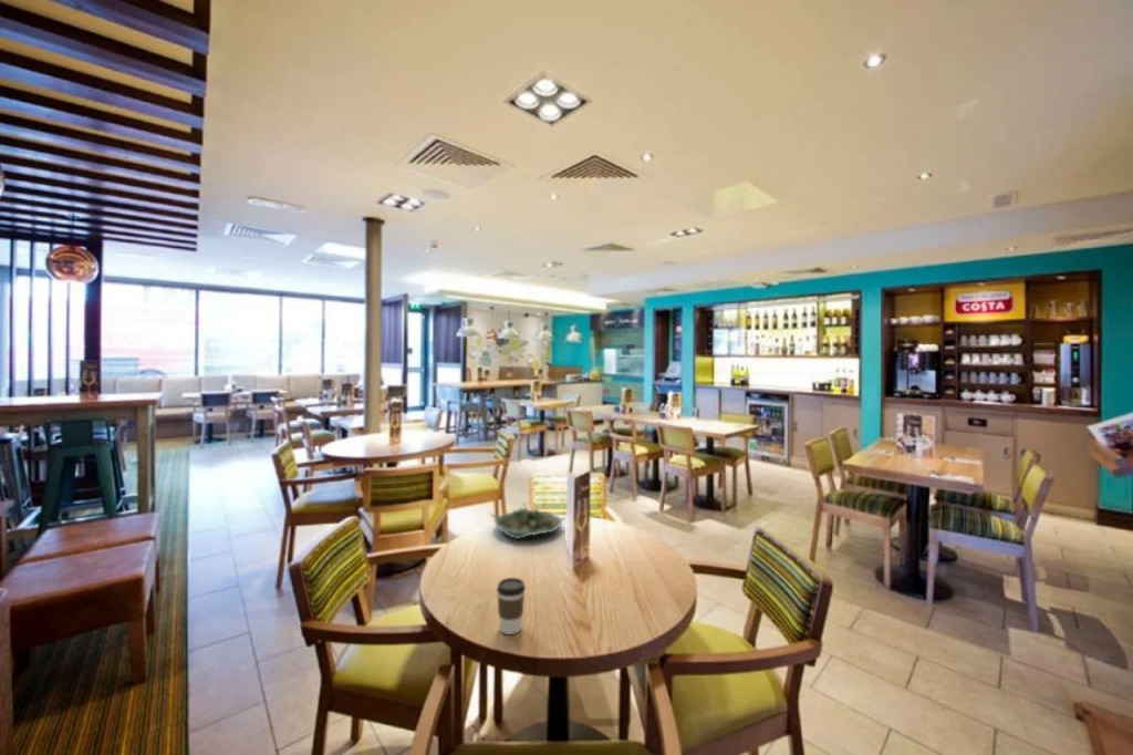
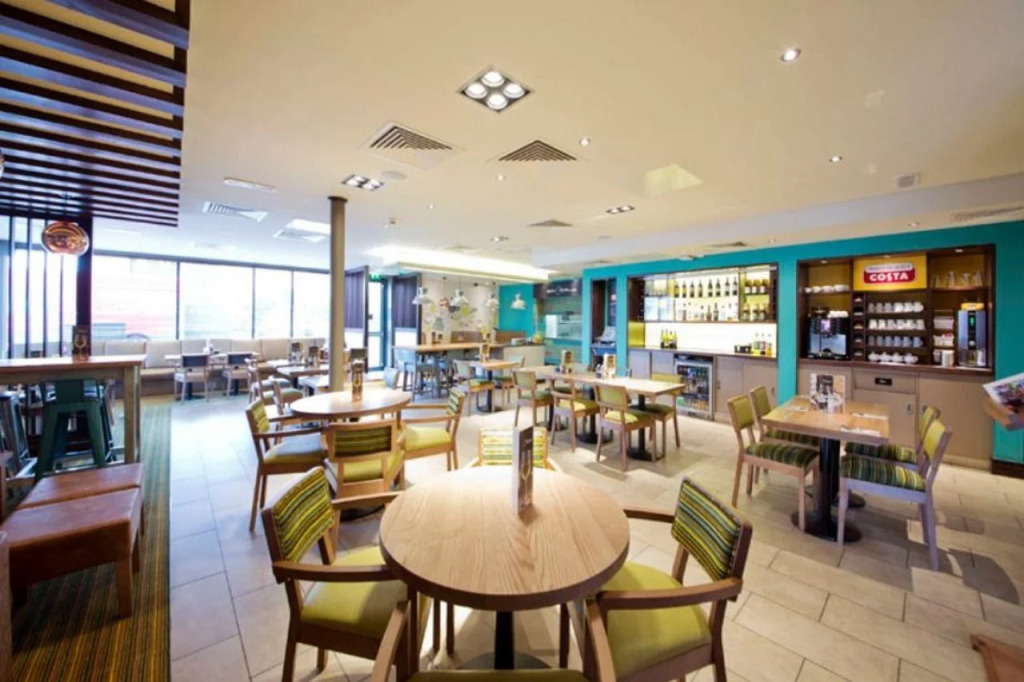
- succulent planter [490,501,566,540]
- coffee cup [496,577,527,635]
